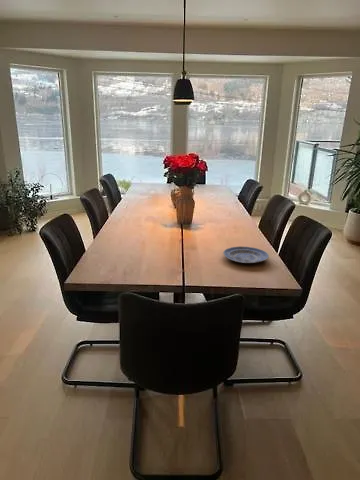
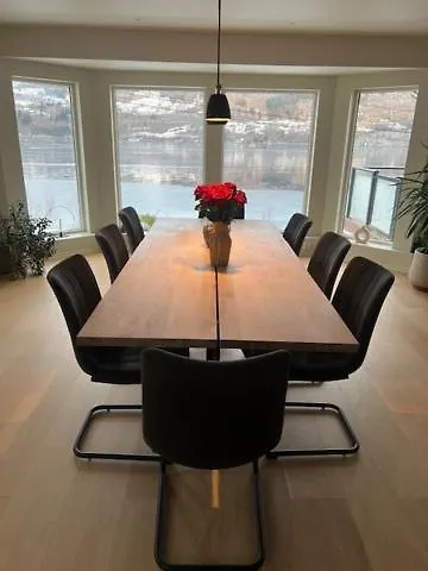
- plate [222,245,270,264]
